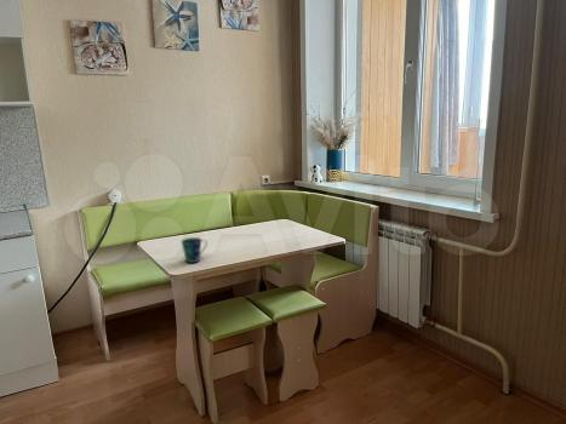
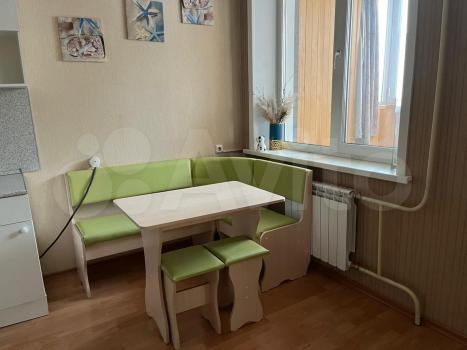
- cup [181,236,208,264]
